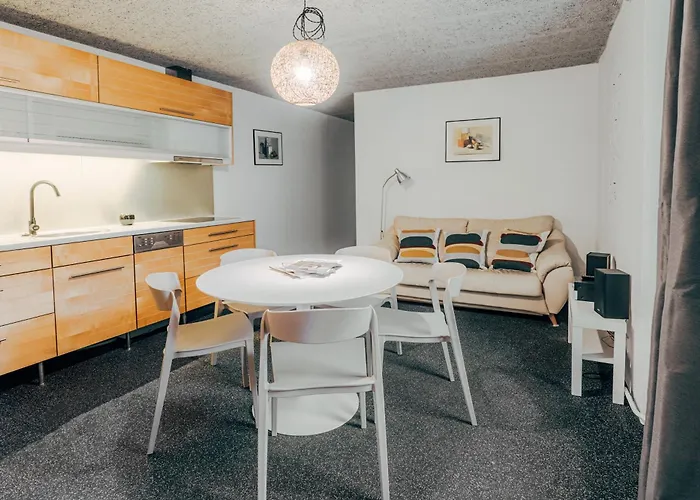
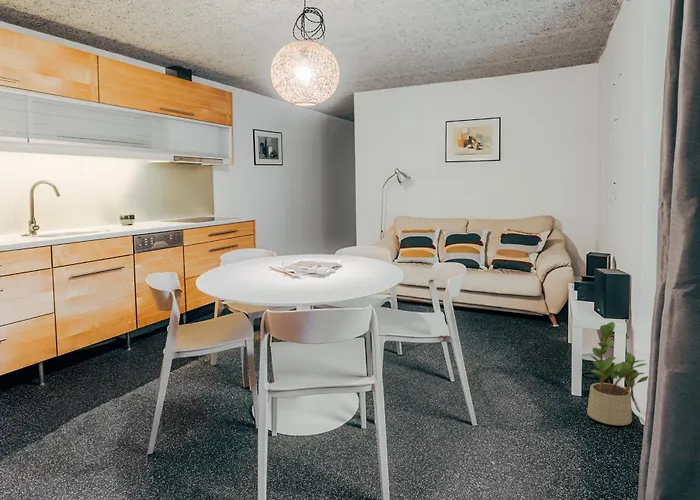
+ potted plant [586,321,649,426]
